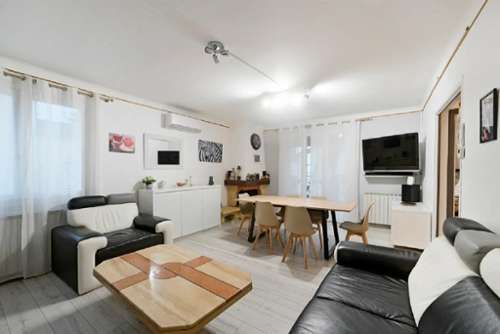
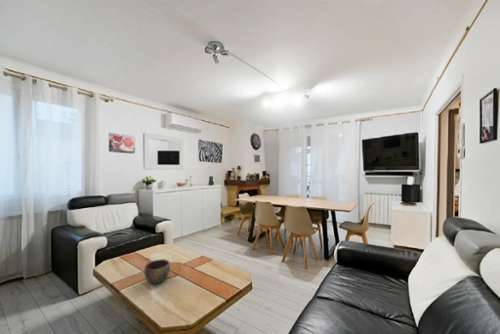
+ bowl [143,258,171,285]
